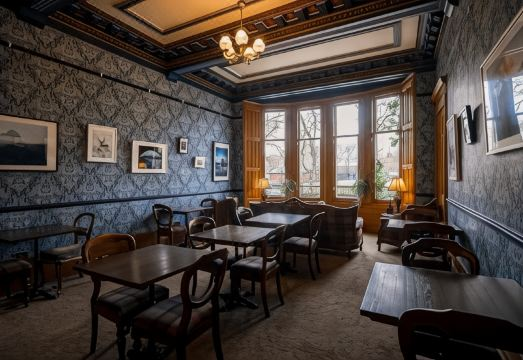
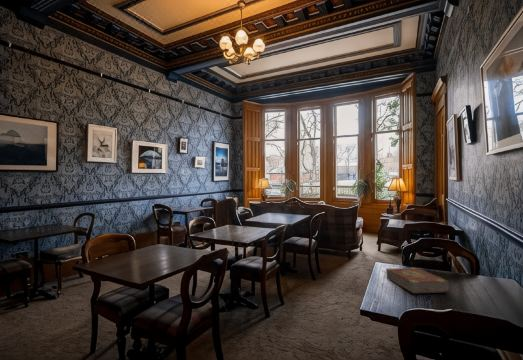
+ book [385,254,452,294]
